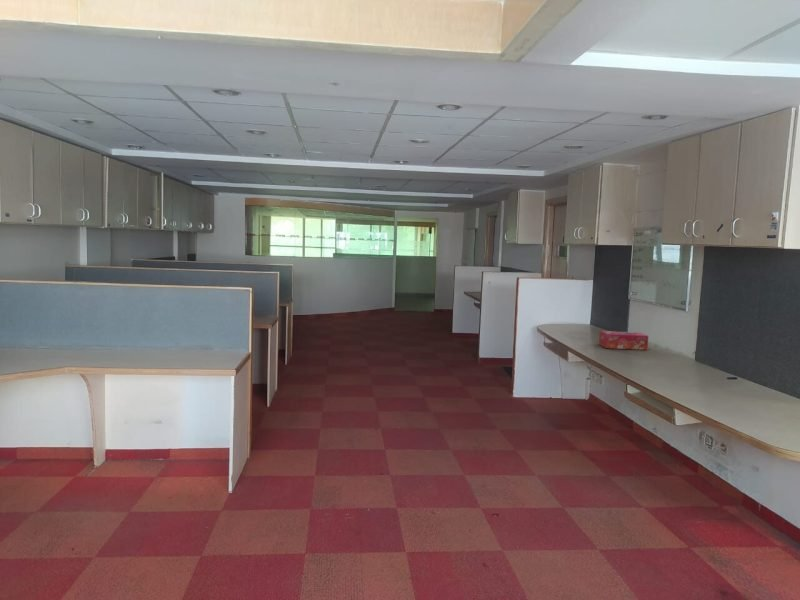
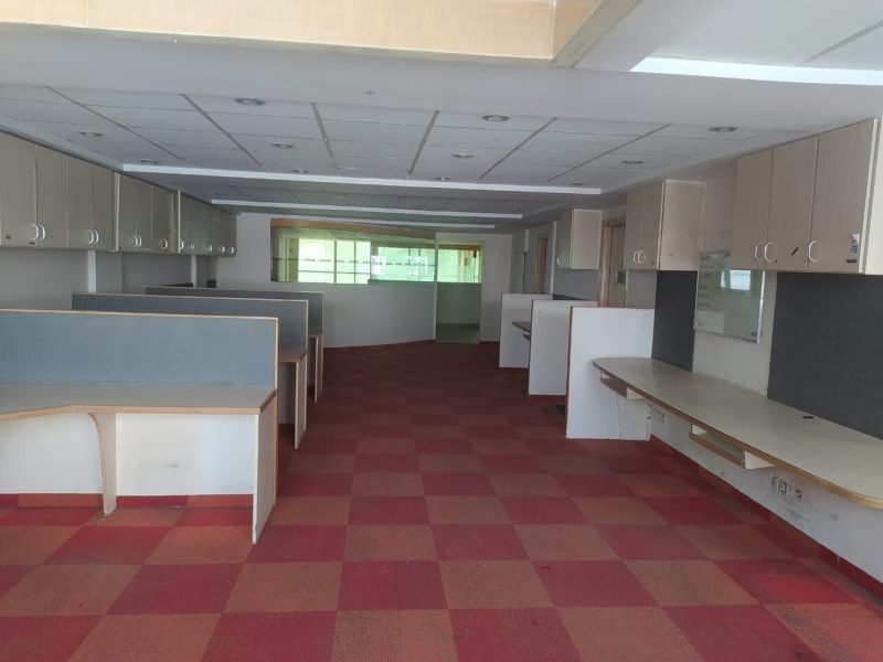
- tissue box [598,330,649,351]
